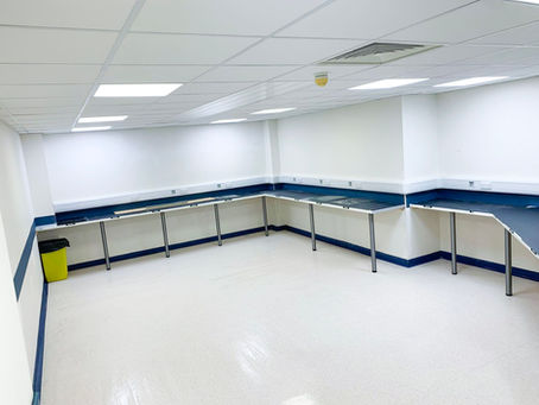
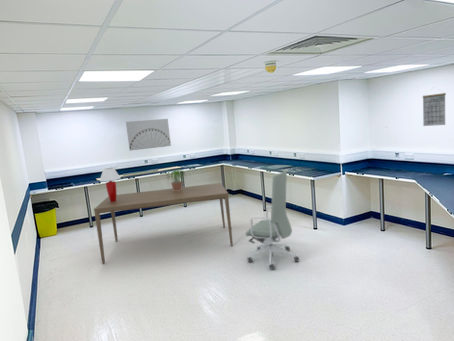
+ calendar [422,87,447,127]
+ table lamp [99,167,121,202]
+ dining table [93,182,234,265]
+ potted plant [164,168,186,191]
+ wall art [125,118,172,152]
+ office chair [245,169,300,271]
